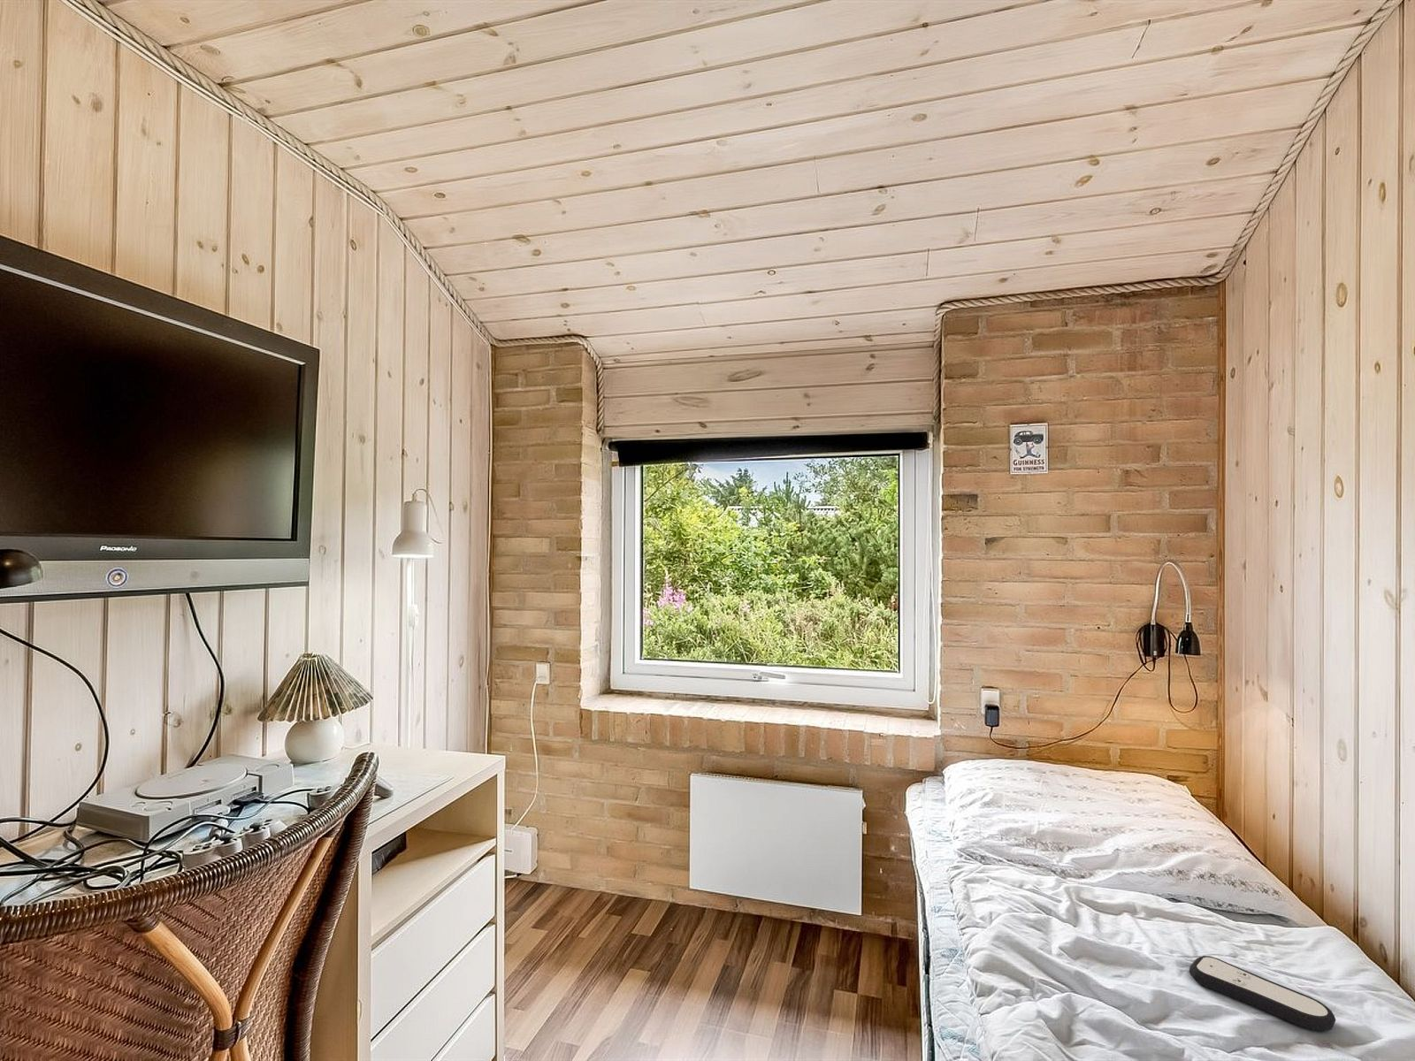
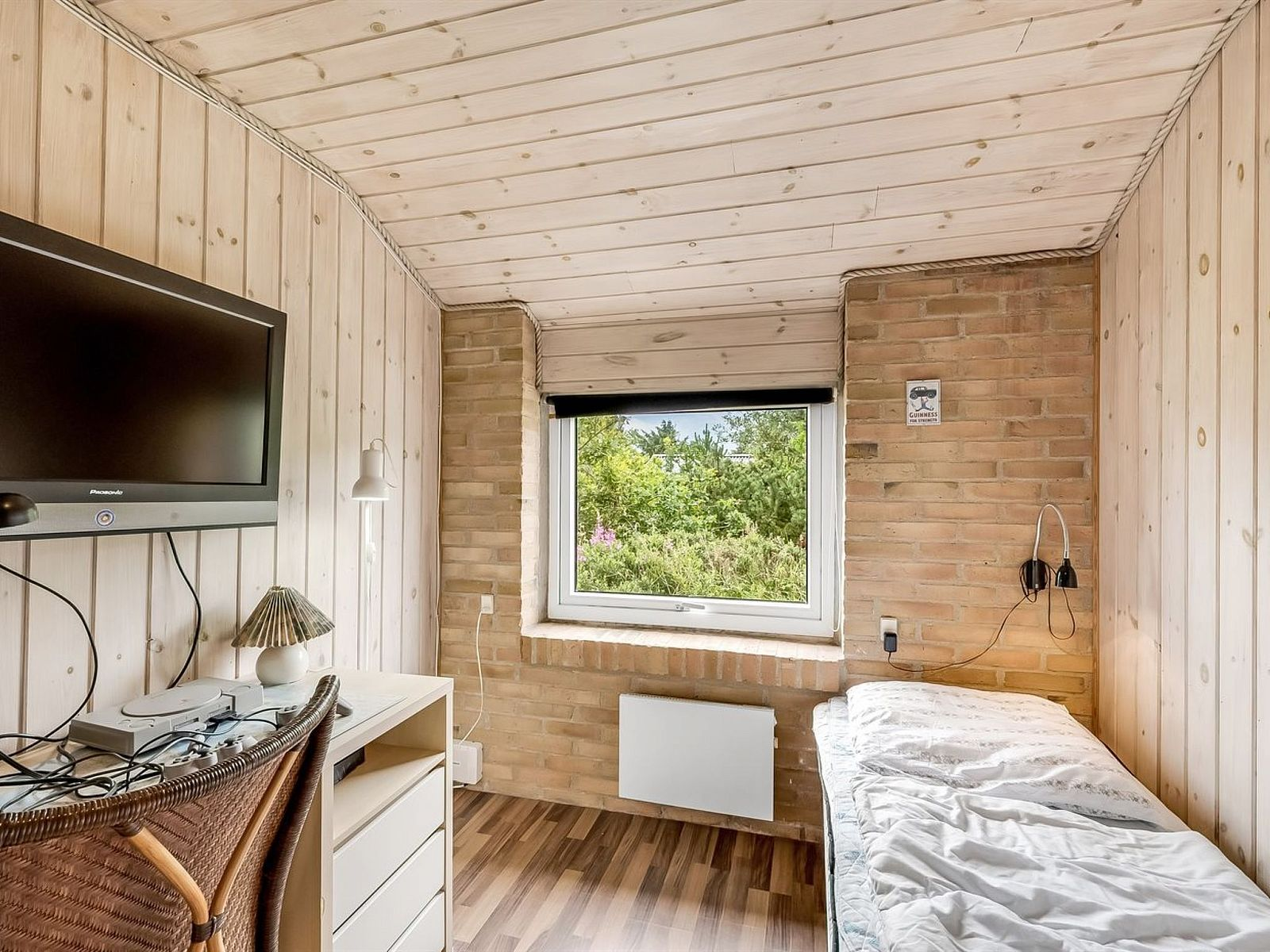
- remote control [1189,955,1336,1033]
